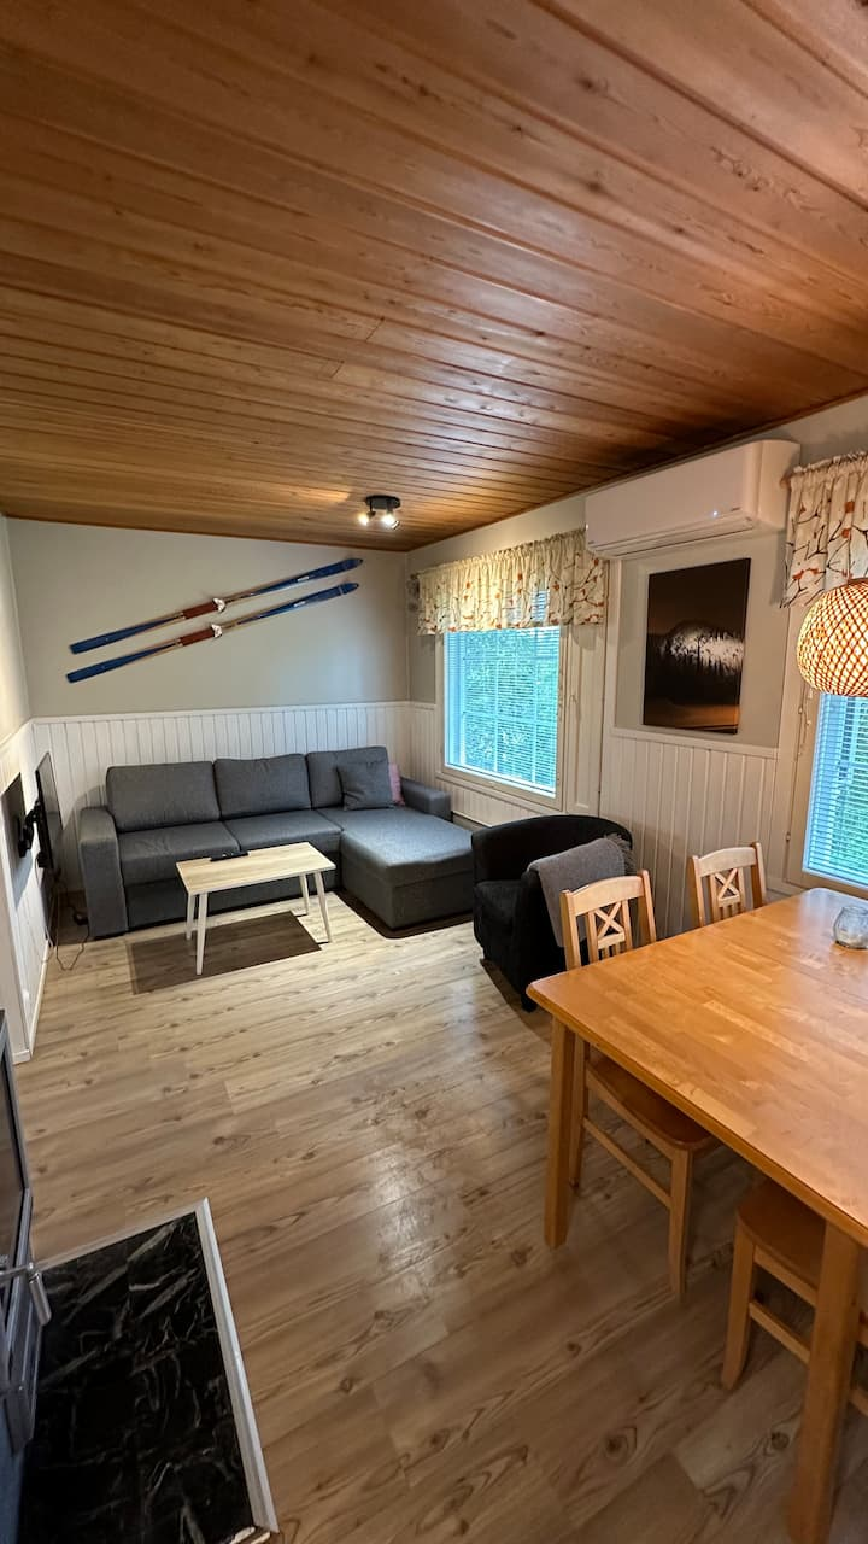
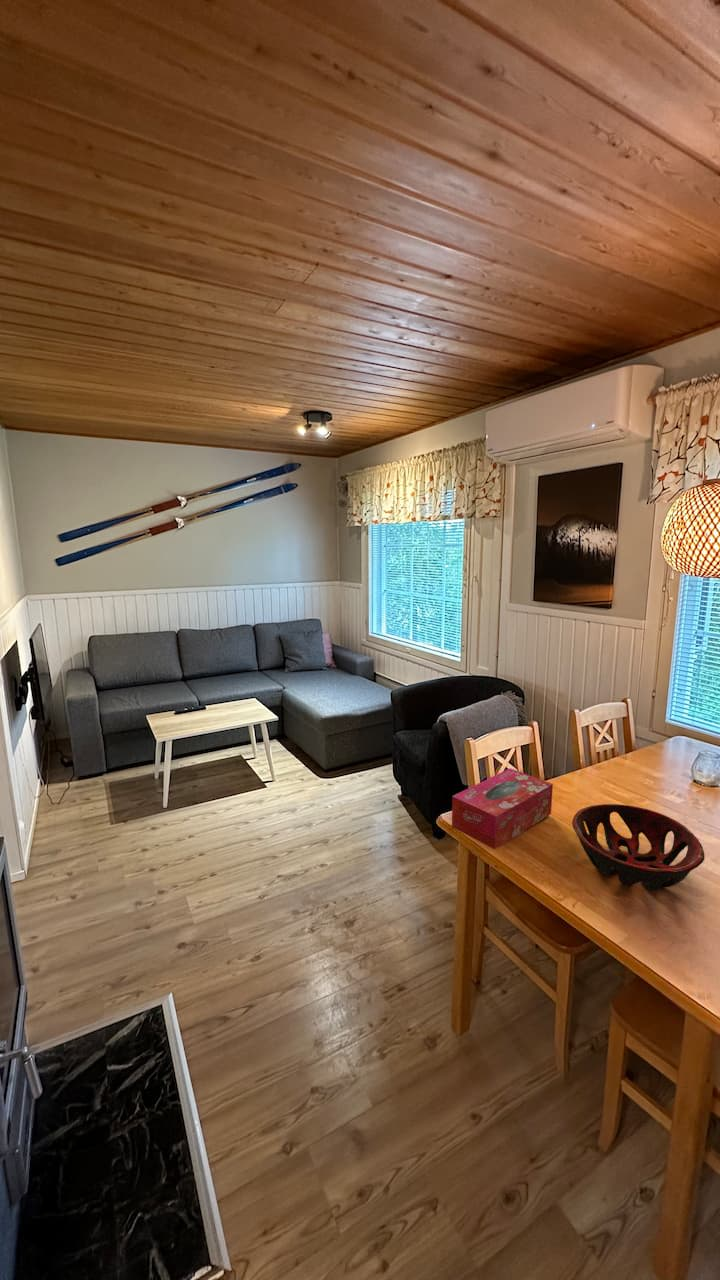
+ decorative bowl [571,803,706,890]
+ tissue box [451,767,554,850]
